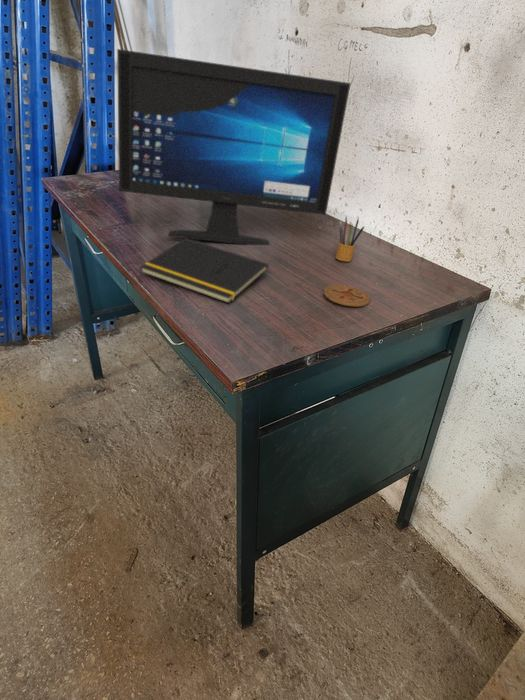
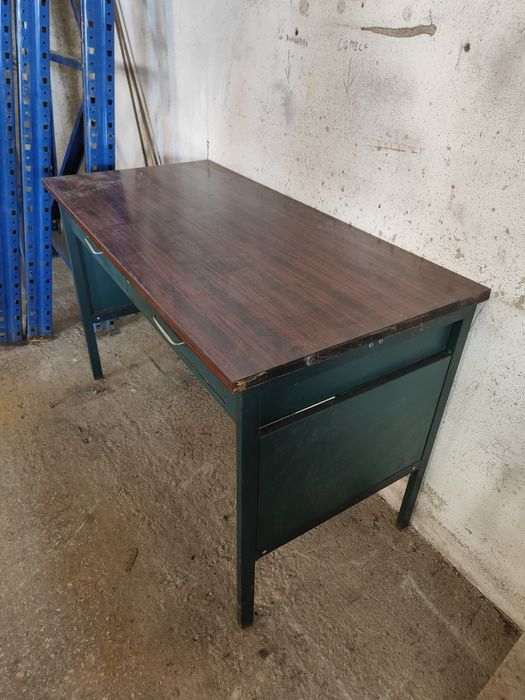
- notepad [140,238,269,304]
- pencil box [335,216,365,263]
- computer monitor [116,48,352,246]
- coaster [323,284,371,308]
